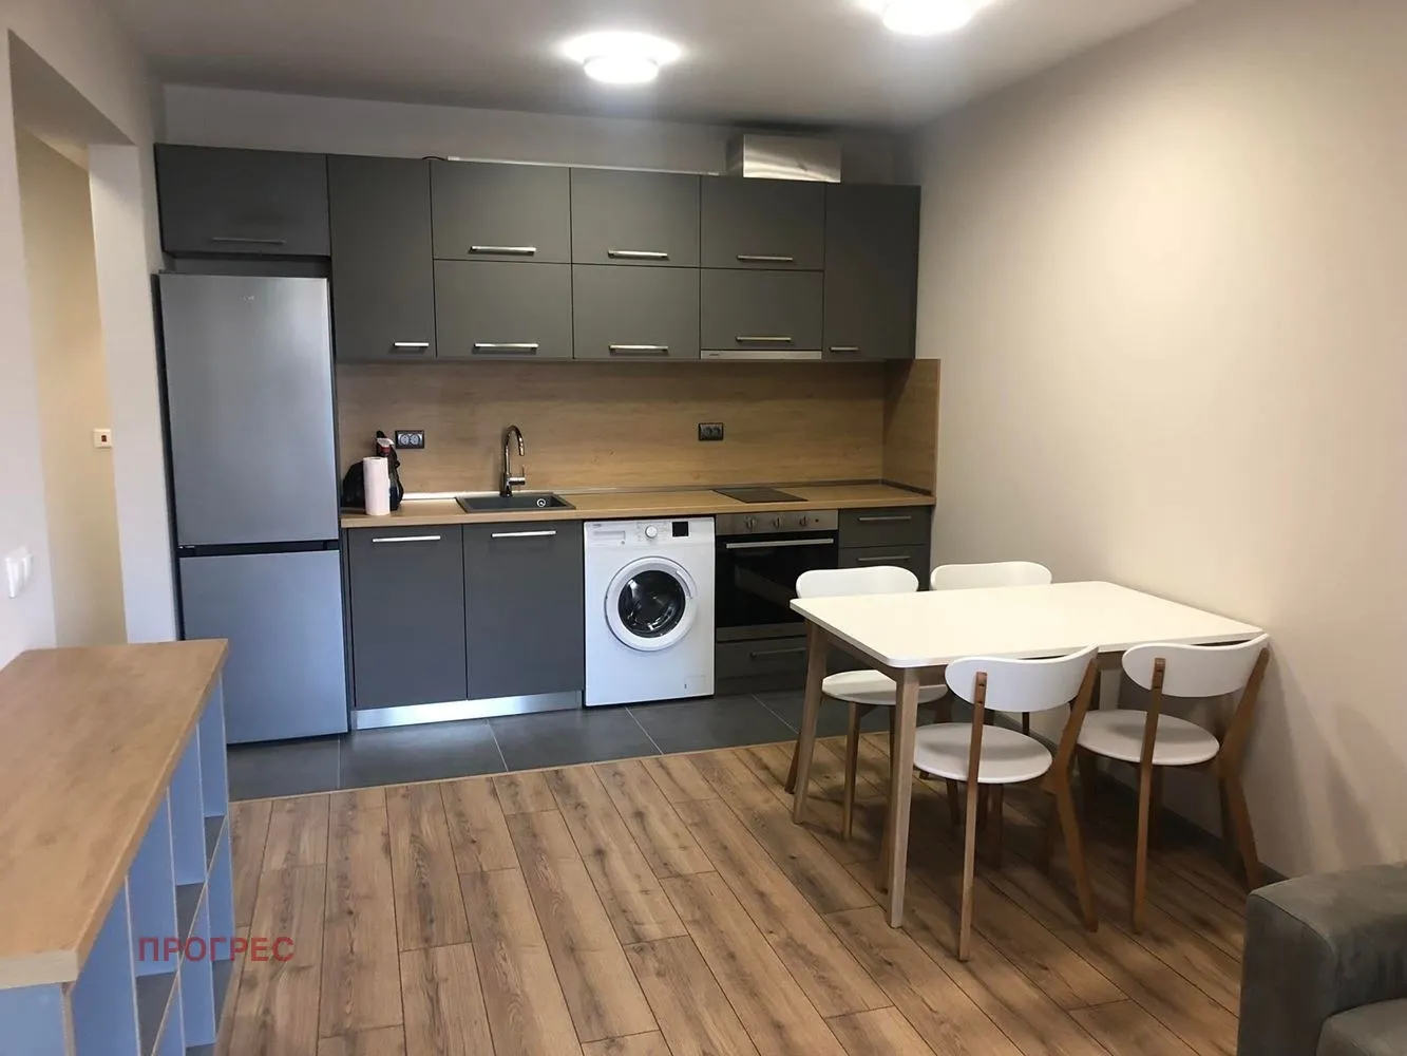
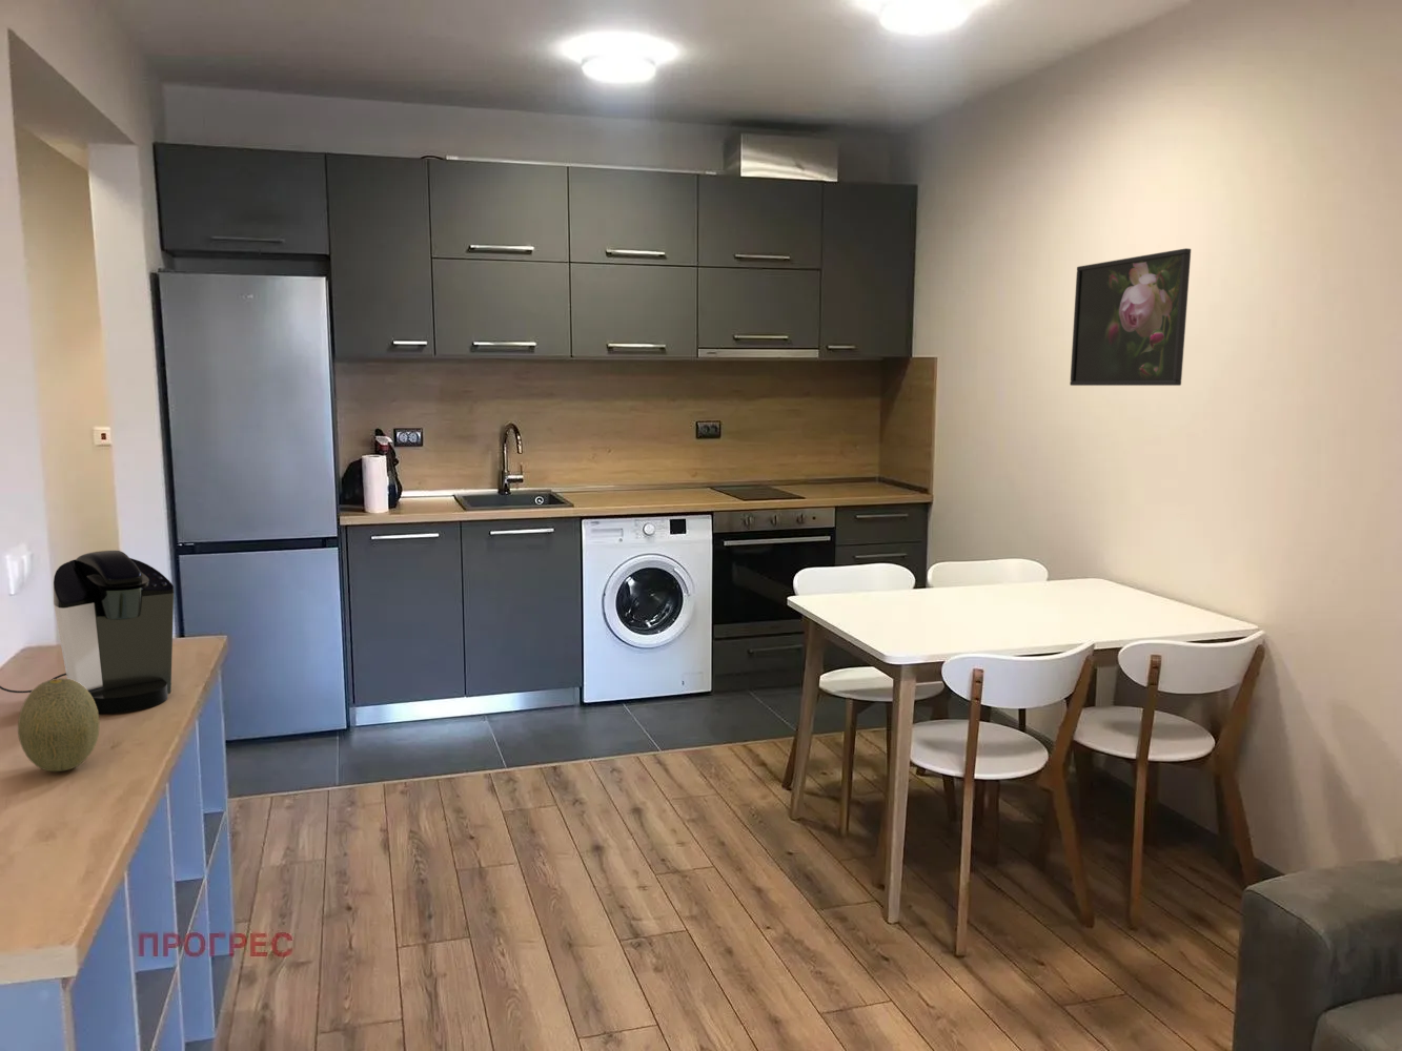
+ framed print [1068,247,1192,386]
+ fruit [17,678,101,773]
+ coffee maker [0,549,175,713]
